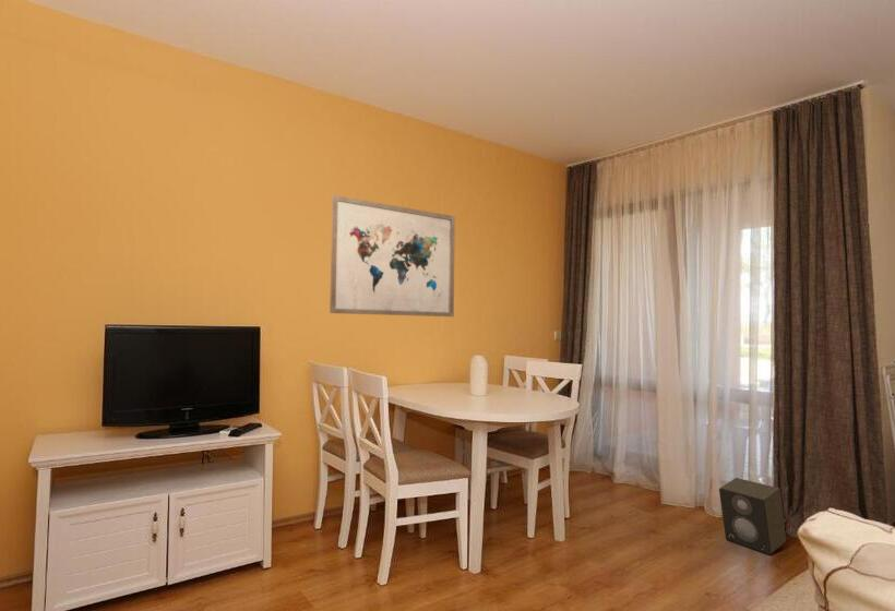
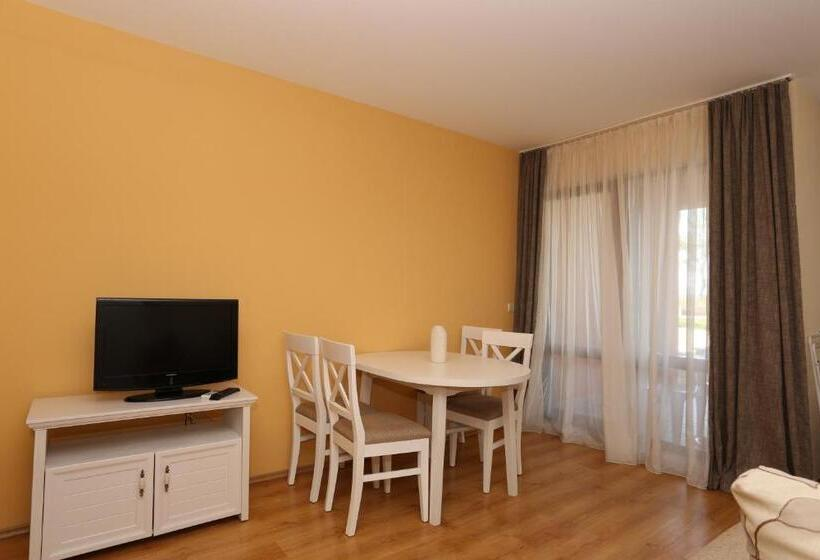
- speaker [718,477,788,555]
- wall art [329,194,456,318]
